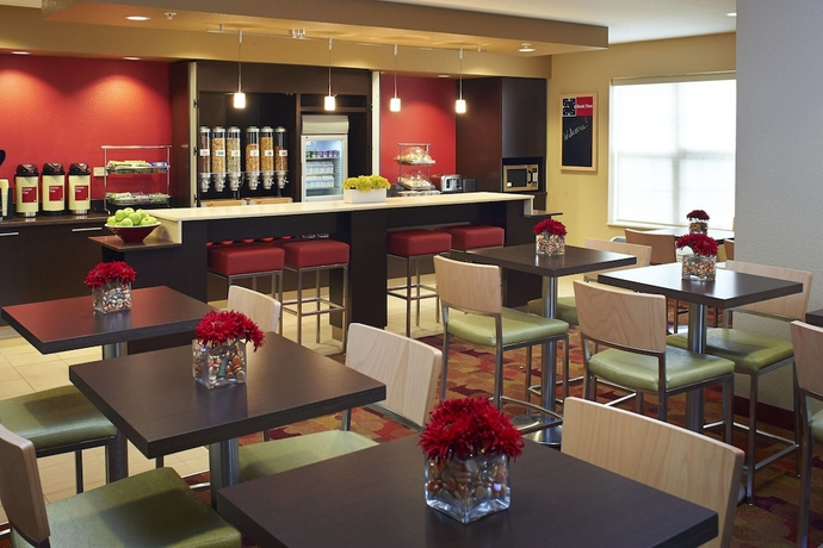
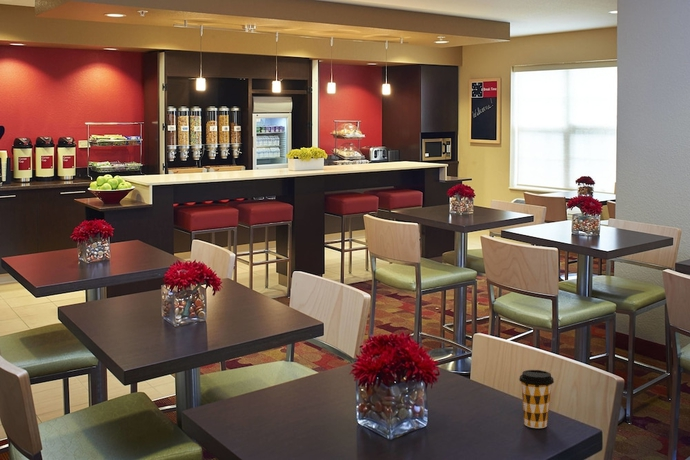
+ coffee cup [518,369,555,429]
